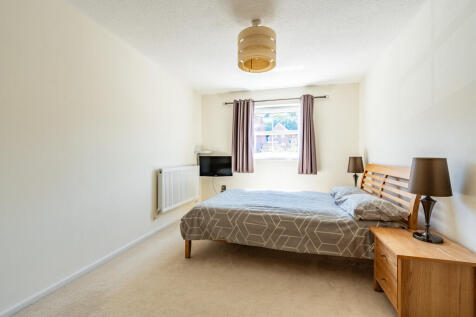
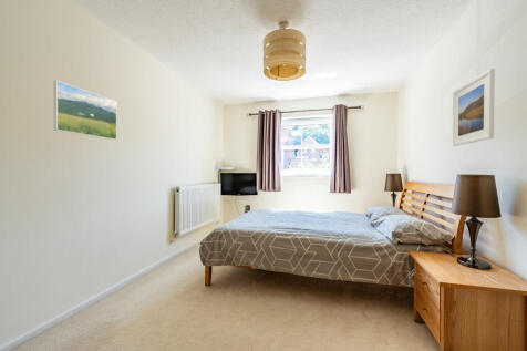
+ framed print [53,80,118,141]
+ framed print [452,68,496,147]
